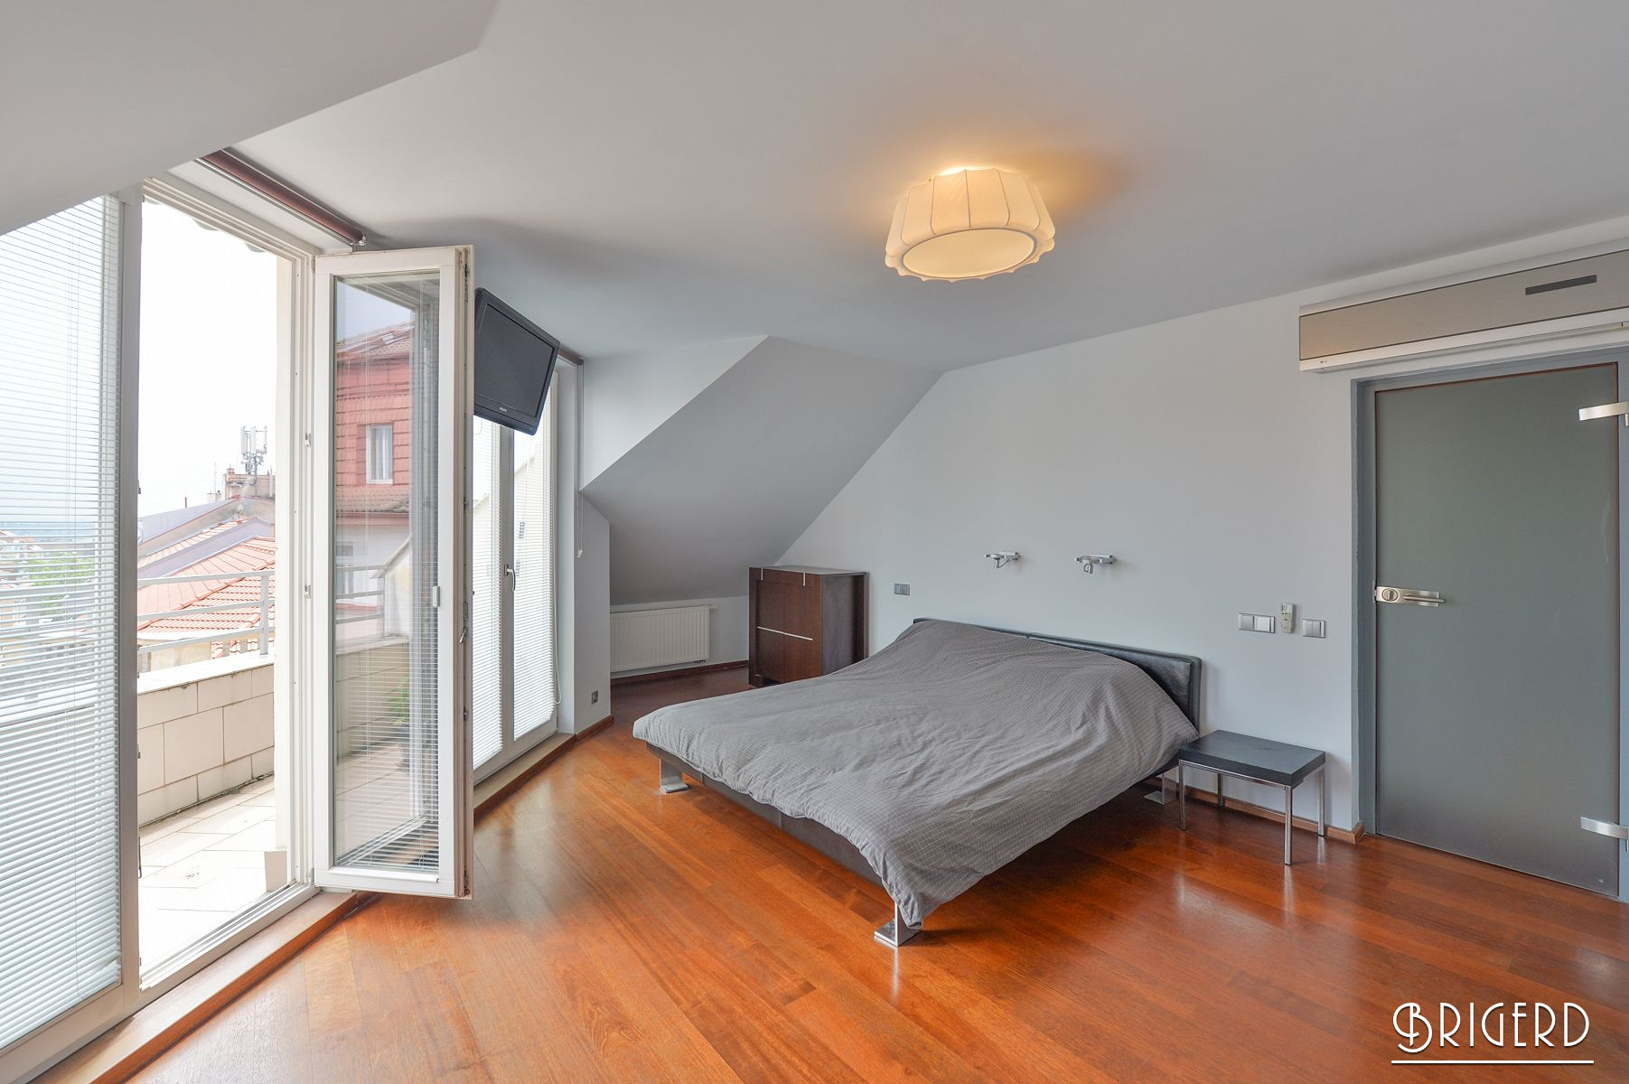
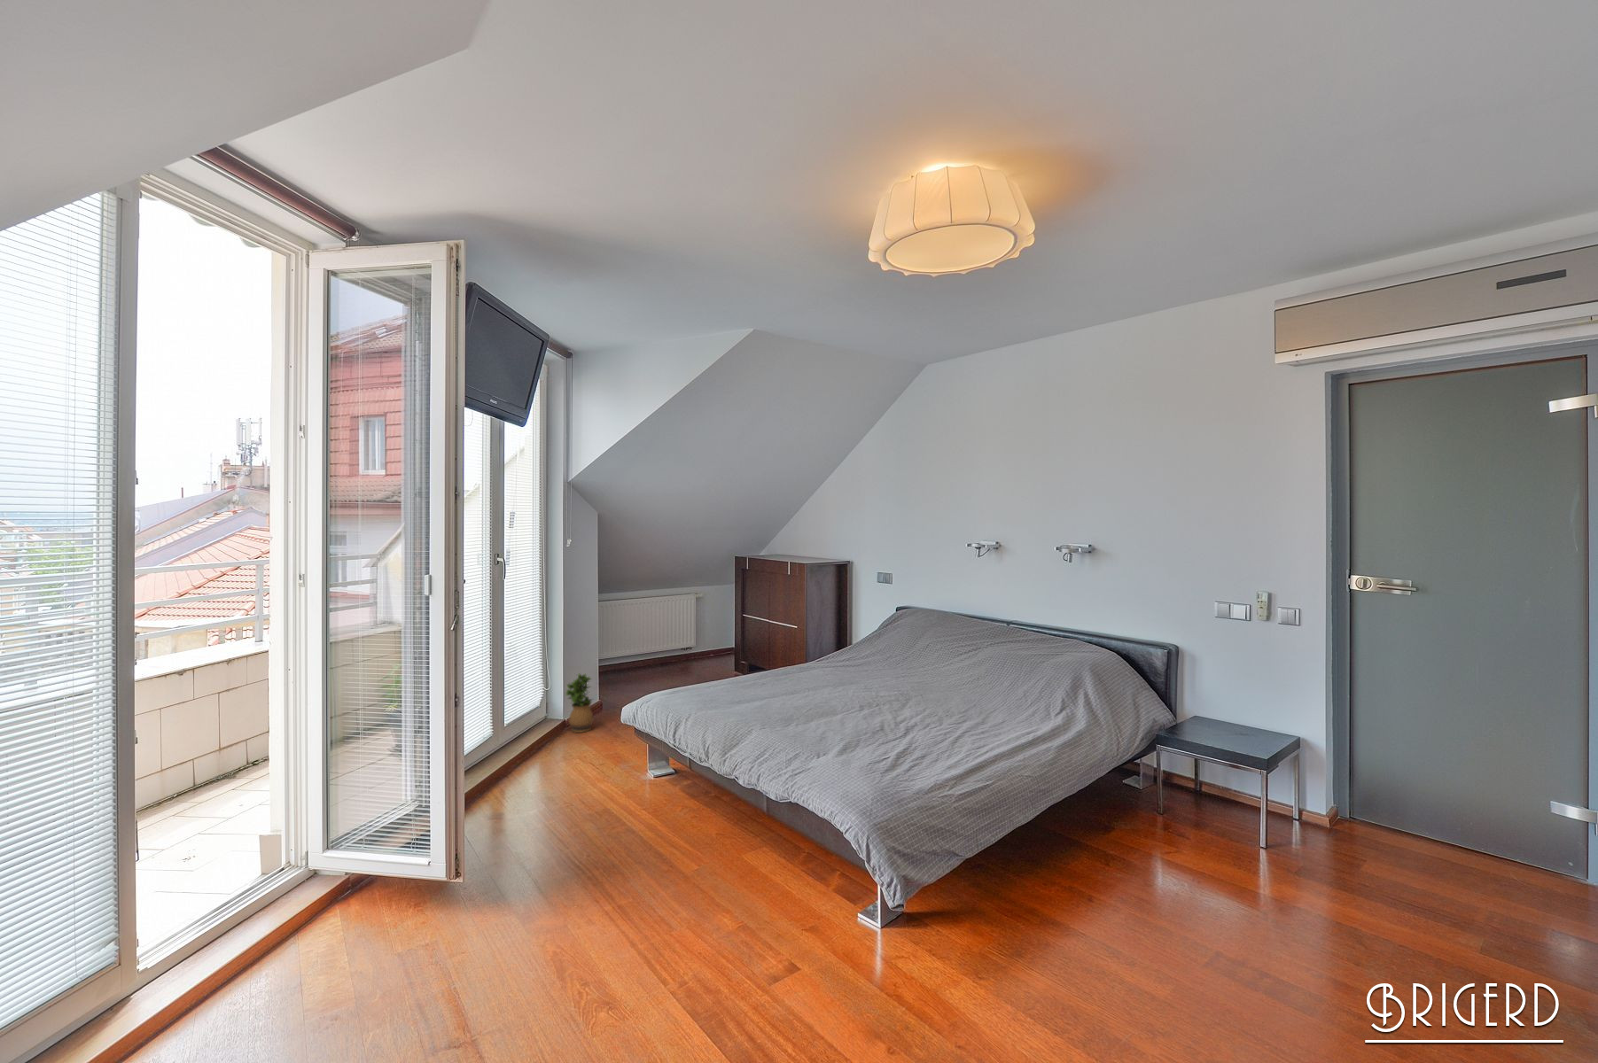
+ potted plant [565,671,595,733]
